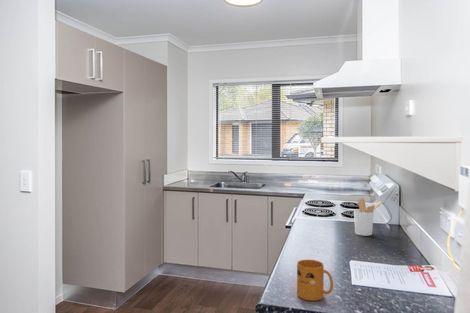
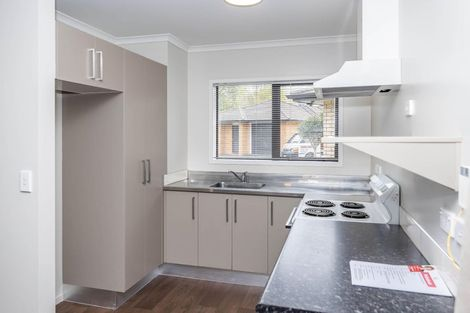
- mug [296,259,334,302]
- utensil holder [353,197,383,237]
